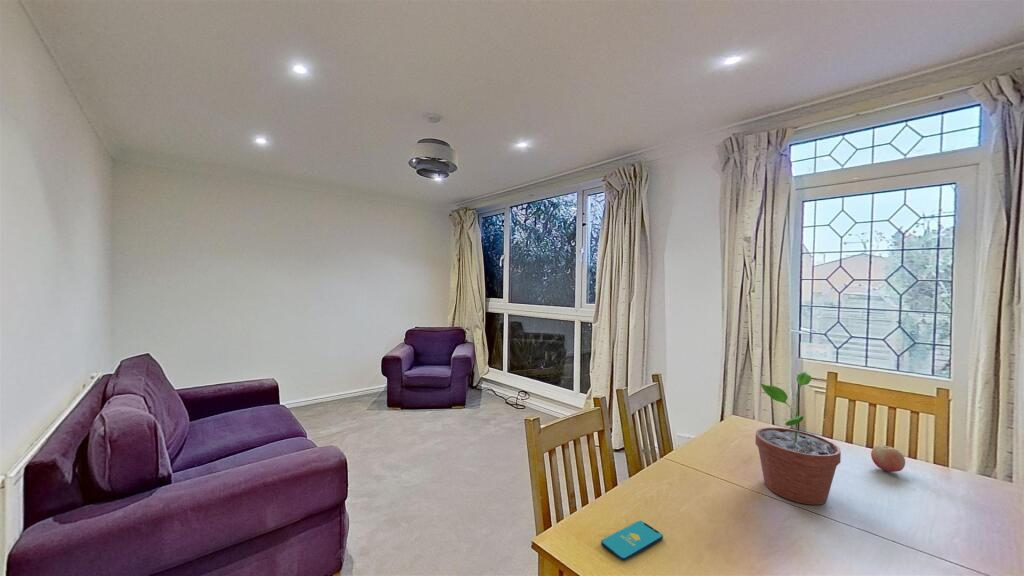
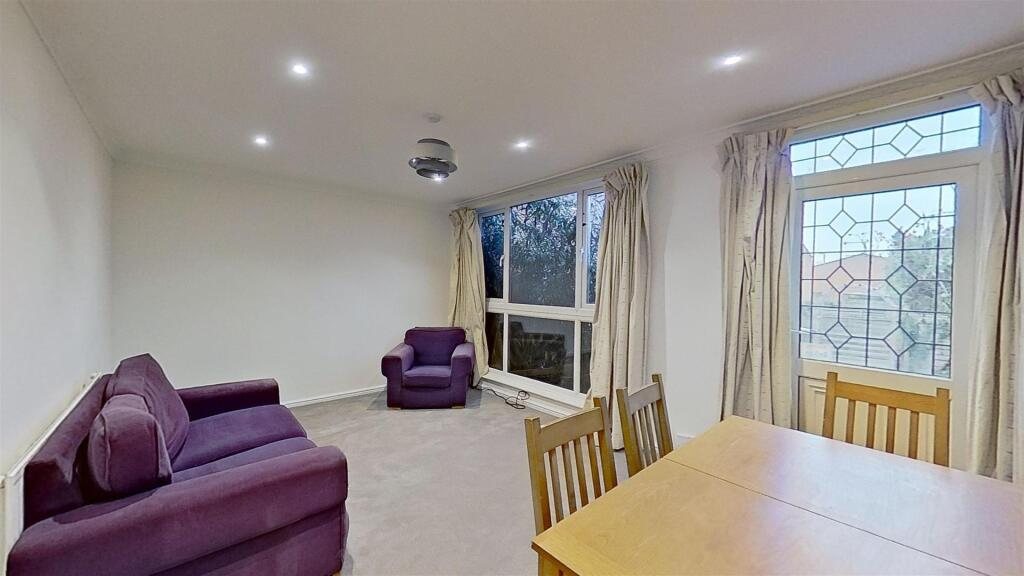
- potted plant [754,370,842,506]
- smartphone [600,520,664,562]
- fruit [870,444,906,473]
